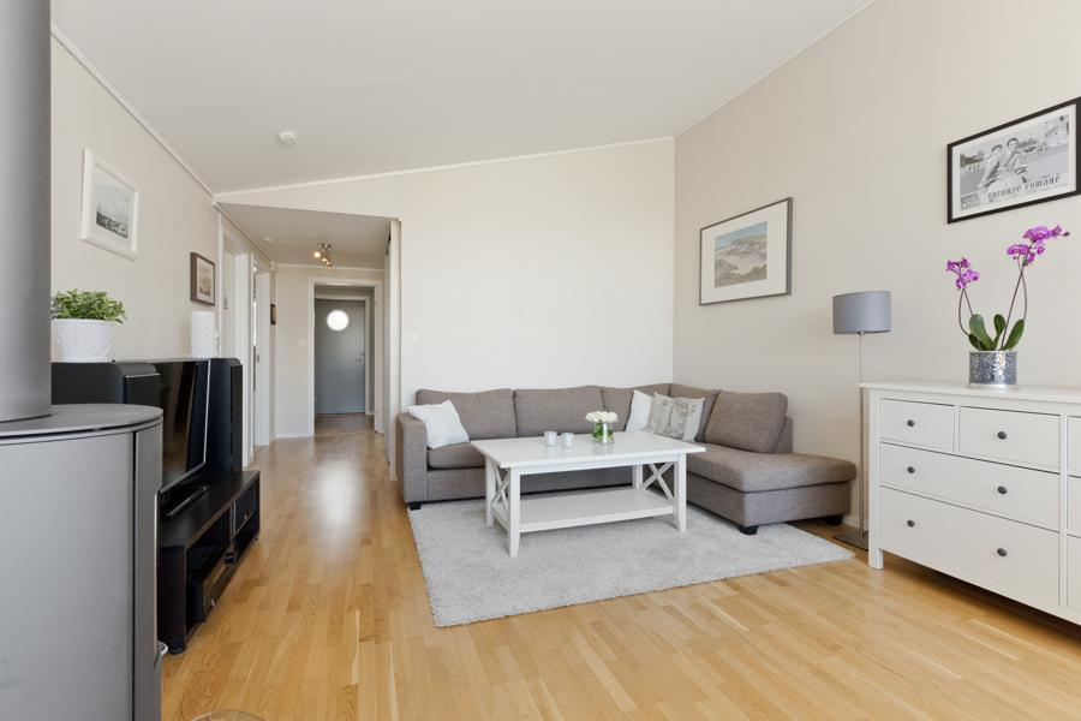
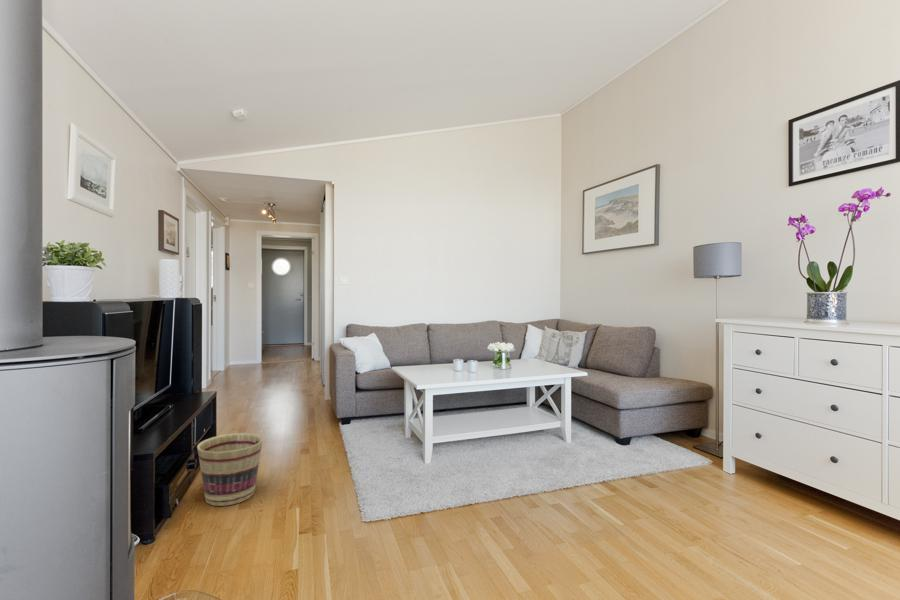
+ basket [196,432,264,507]
